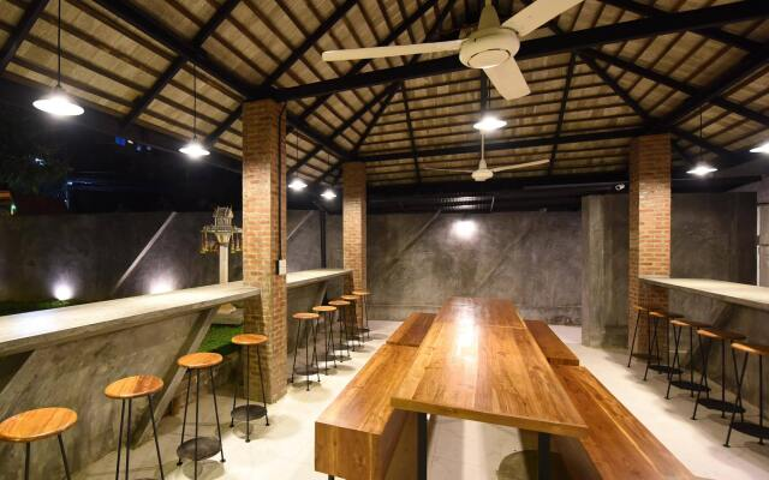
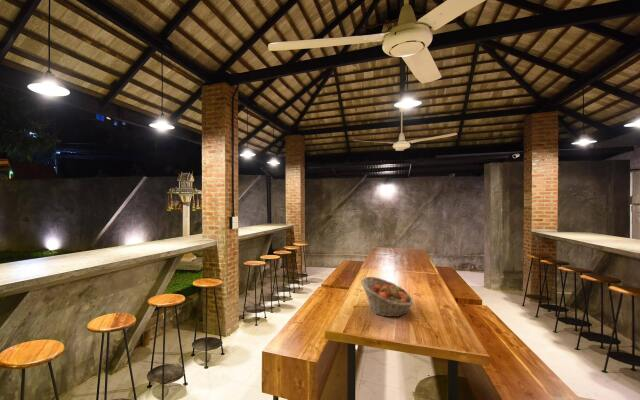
+ fruit basket [360,276,414,318]
